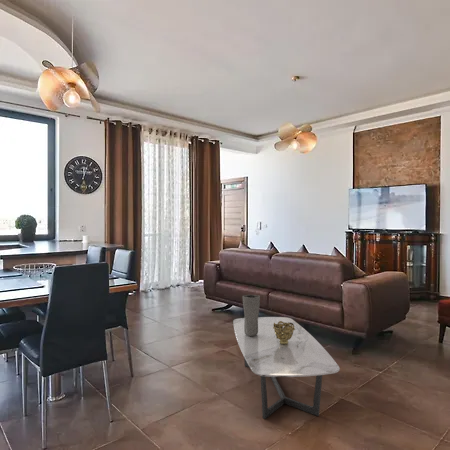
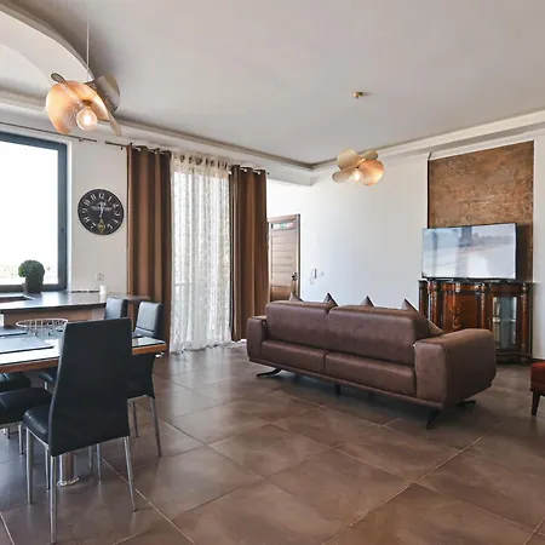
- coffee table [232,316,341,420]
- decorative bowl [273,321,295,345]
- vase [242,294,261,336]
